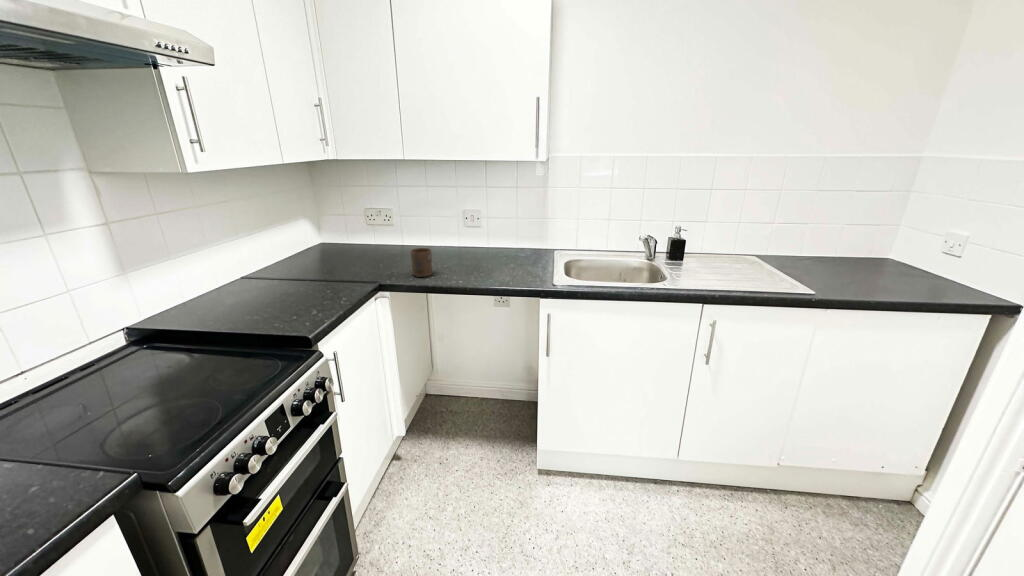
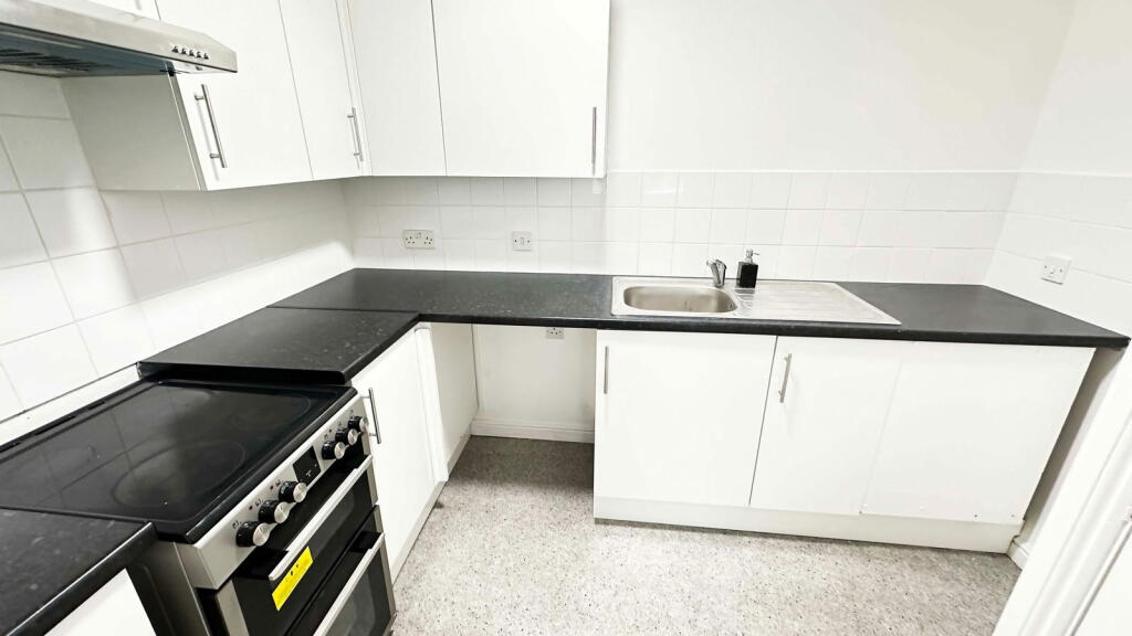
- cup [409,247,433,278]
